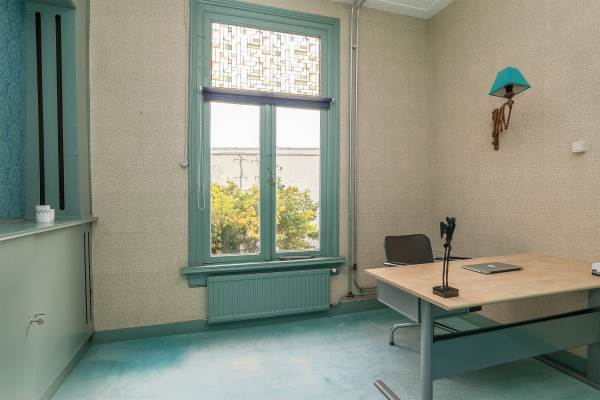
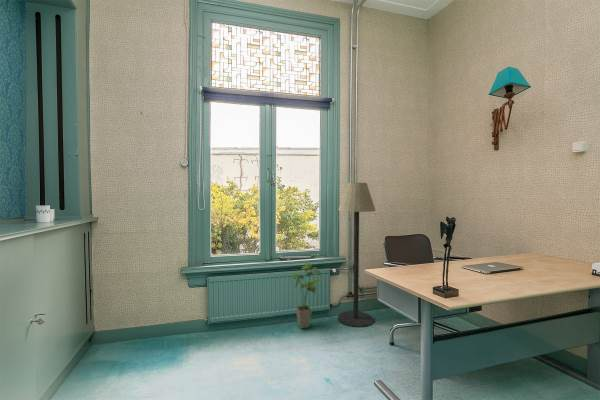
+ house plant [289,262,323,329]
+ floor lamp [337,182,377,328]
